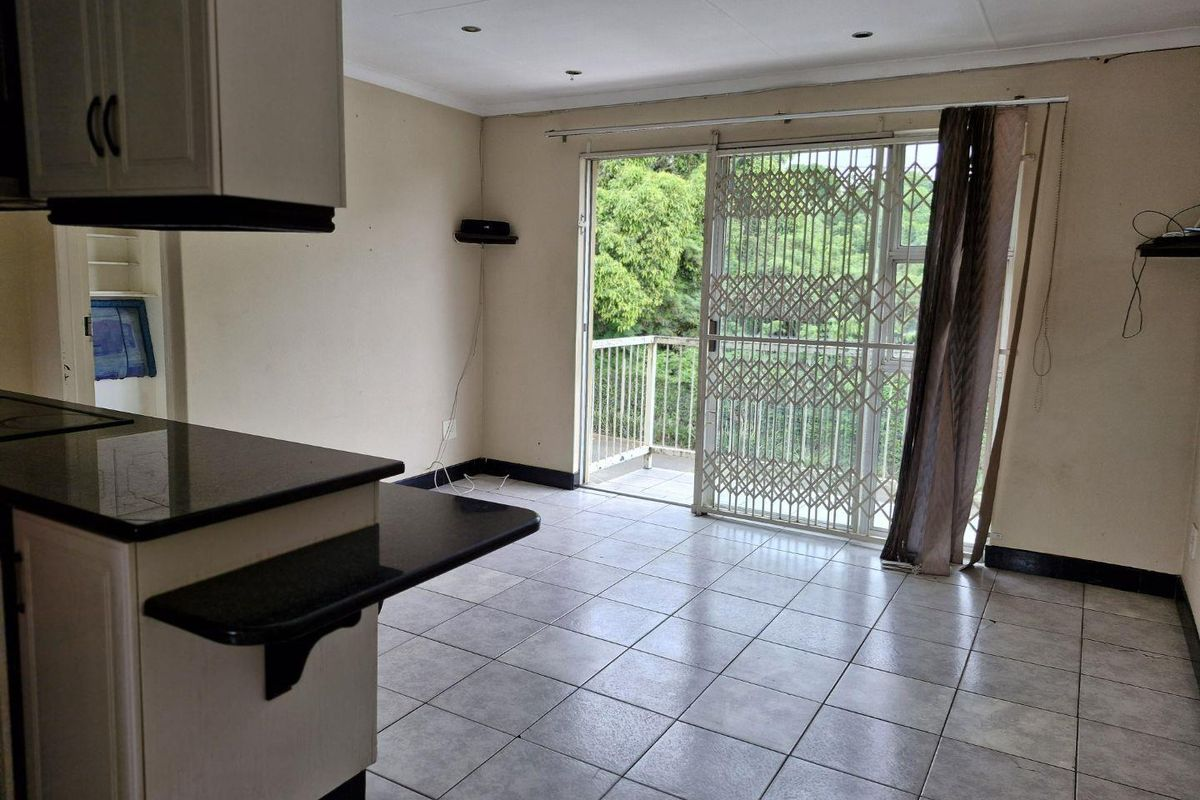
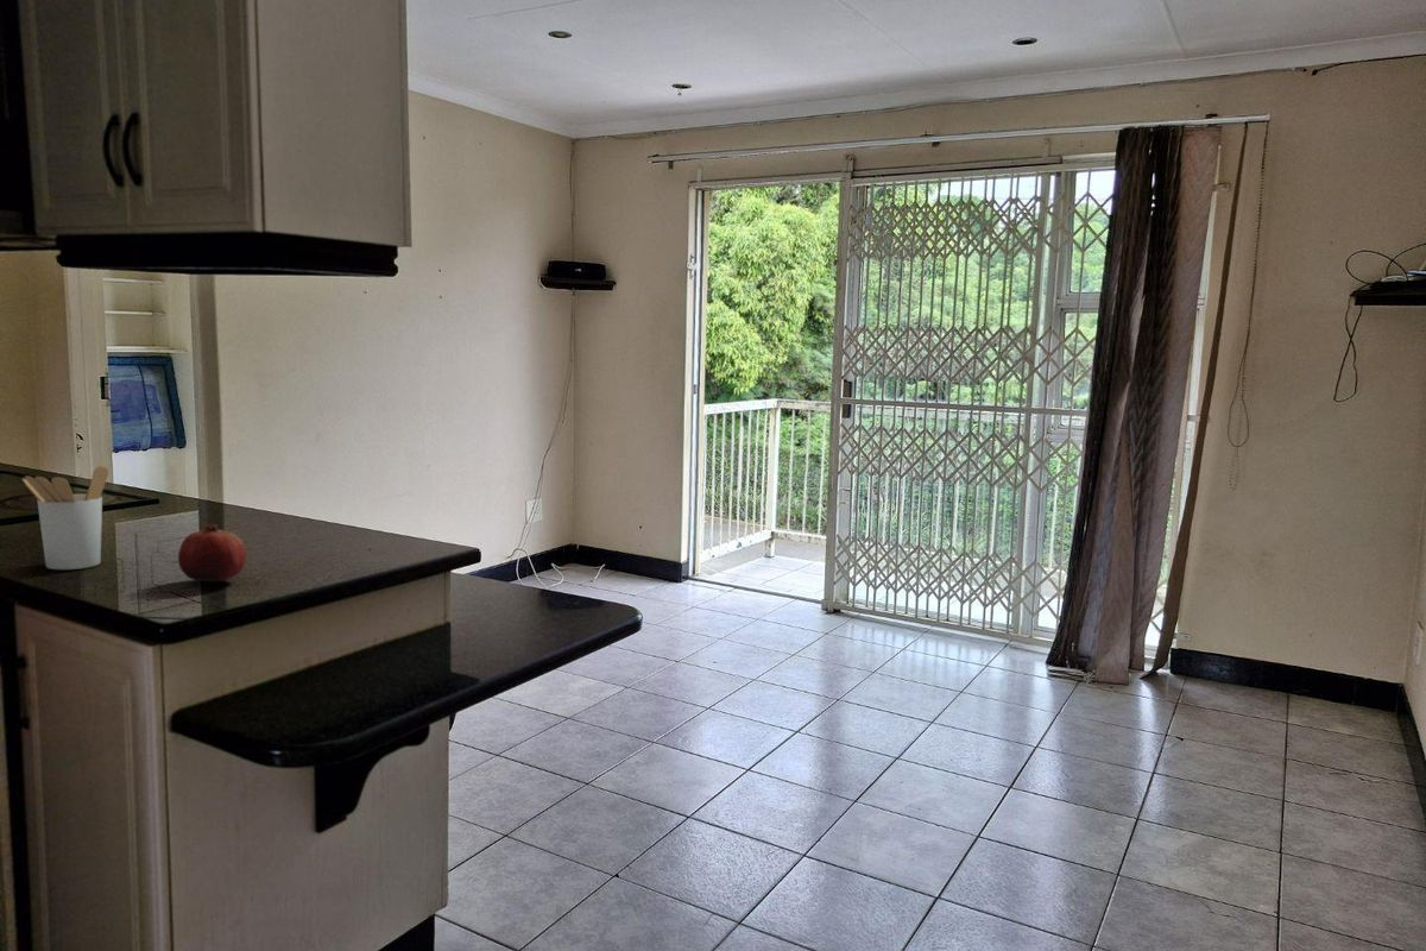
+ utensil holder [21,465,109,571]
+ fruit [177,522,247,584]
